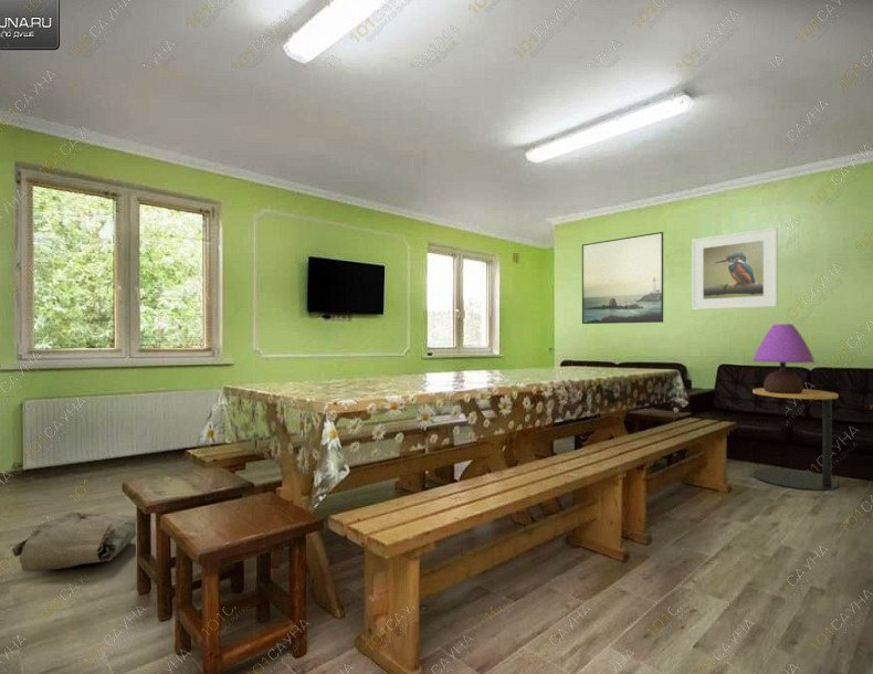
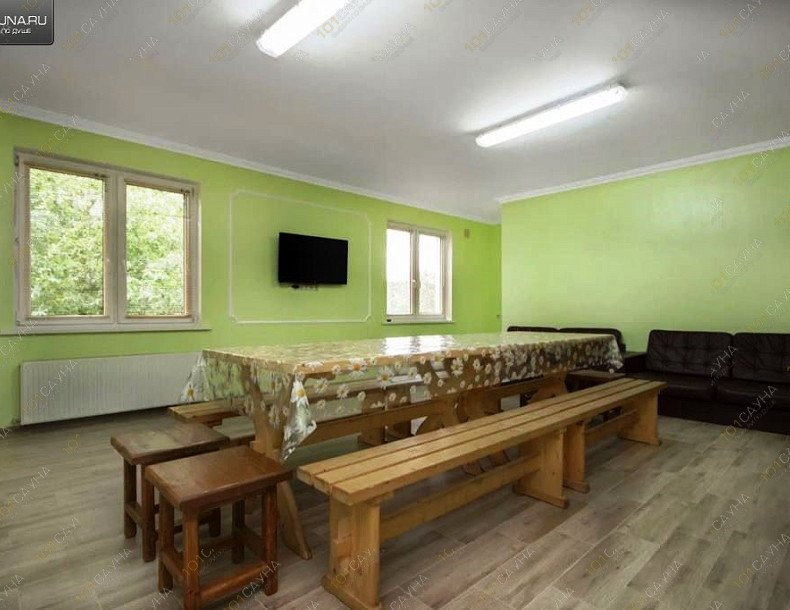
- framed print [581,231,664,325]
- side table [751,387,840,492]
- bag [10,510,137,572]
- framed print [691,227,778,310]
- table lamp [753,323,816,393]
